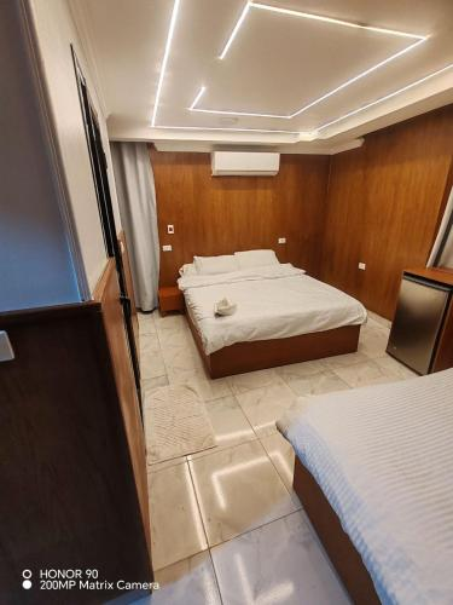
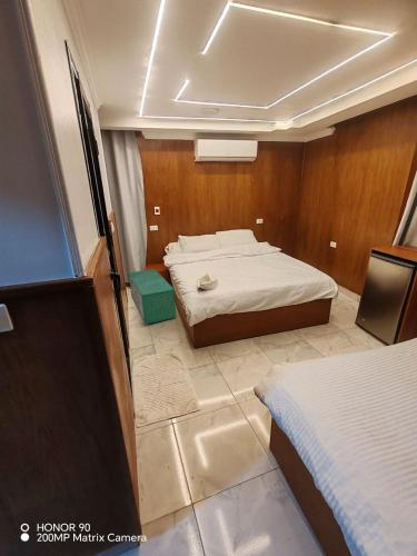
+ storage bin [128,268,177,326]
